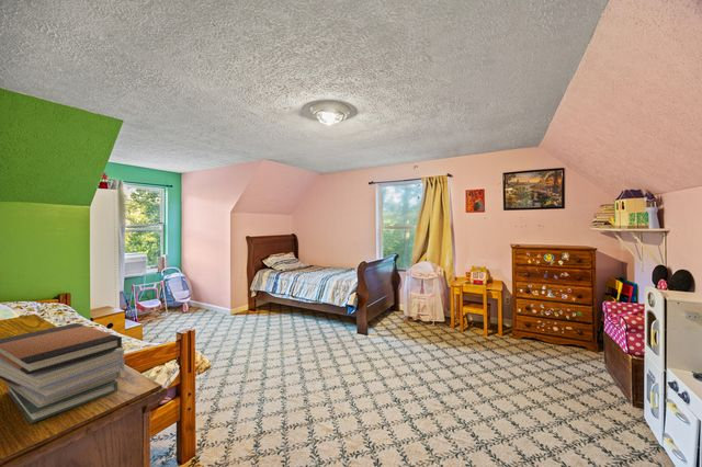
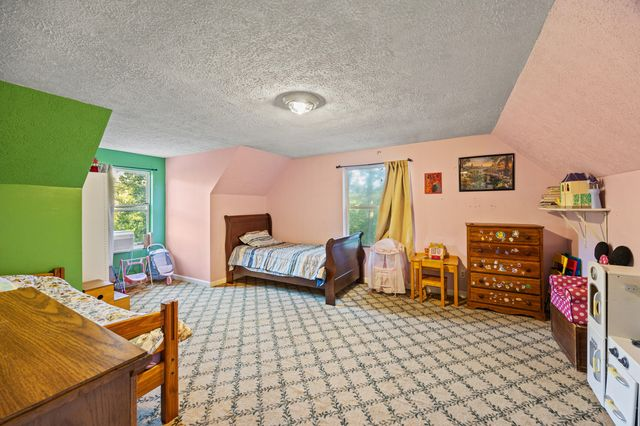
- book stack [0,322,125,424]
